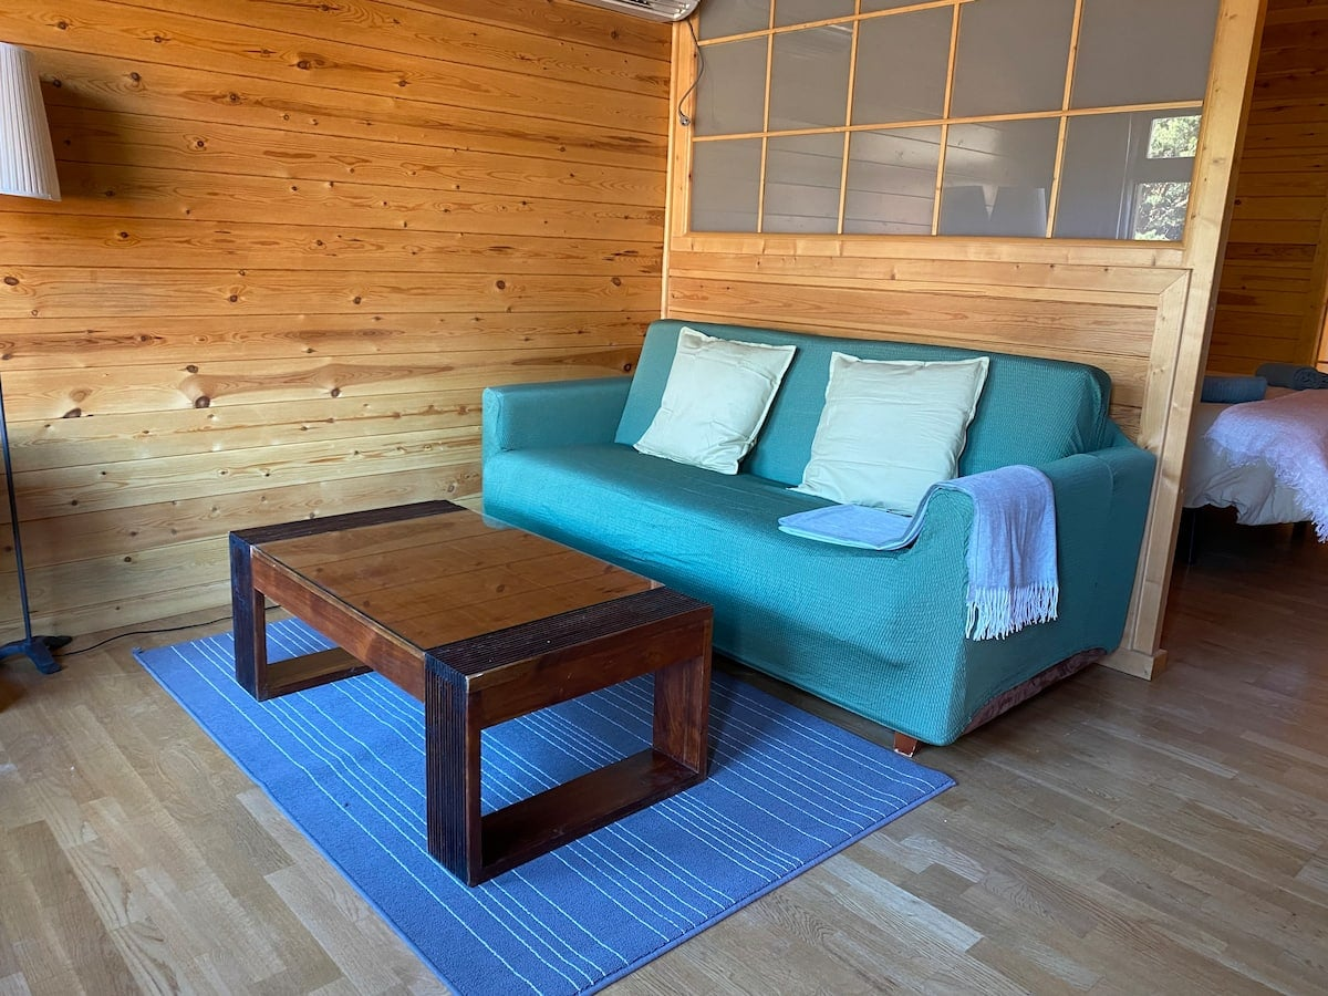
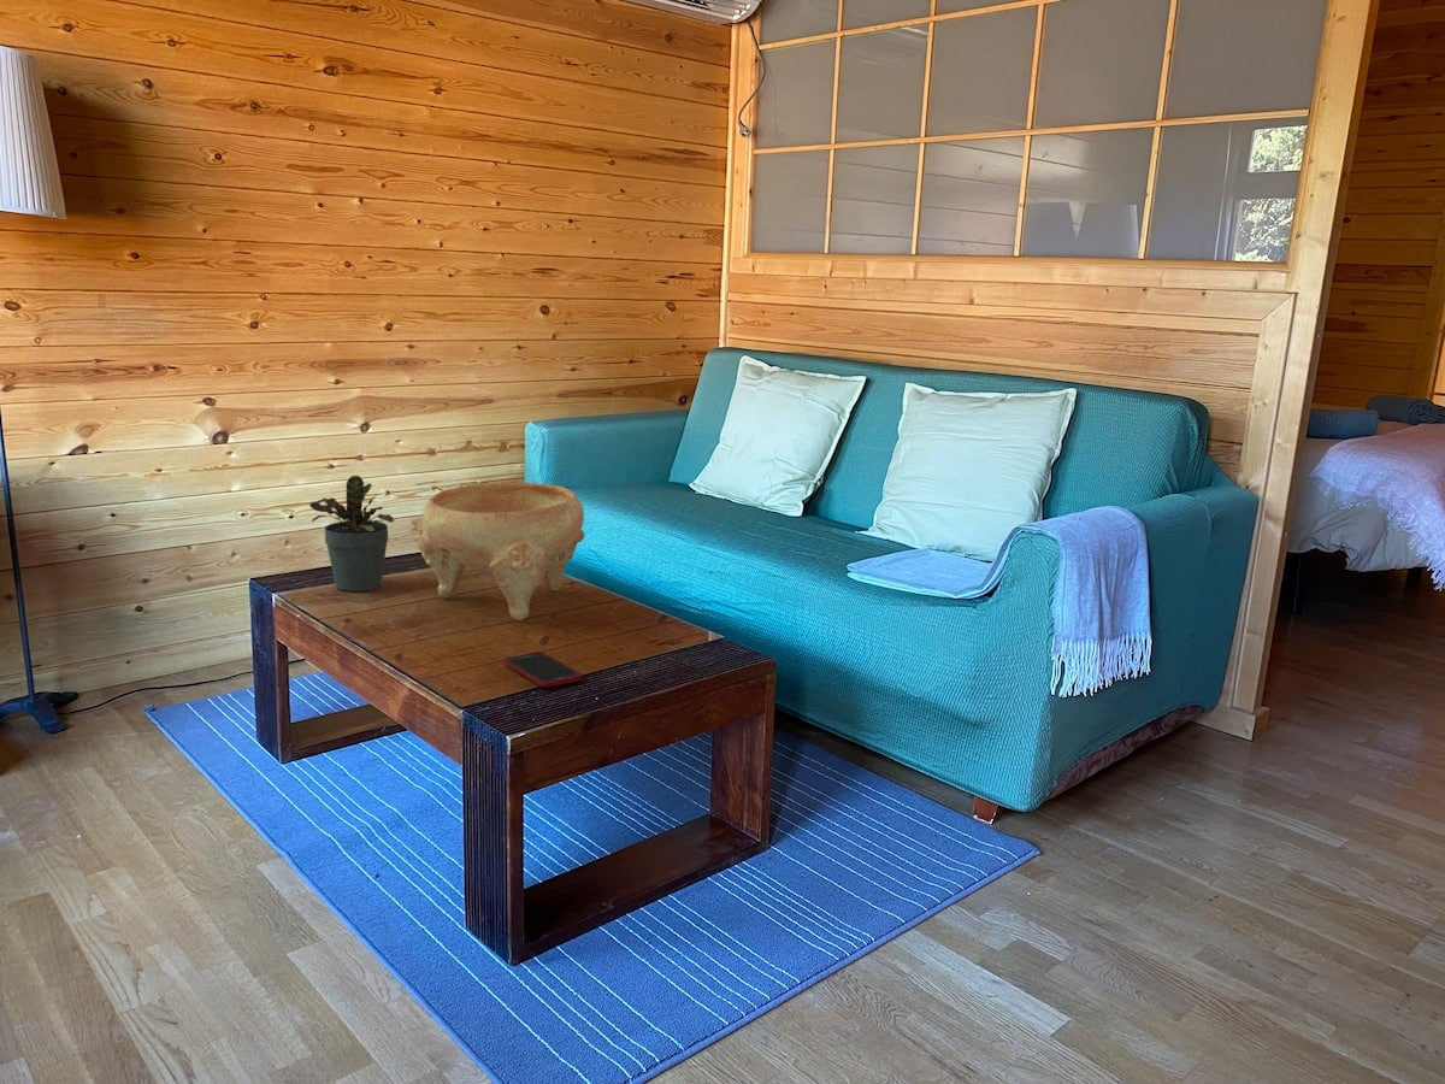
+ cell phone [503,650,583,689]
+ potted plant [308,475,395,593]
+ decorative bowl [409,481,585,621]
